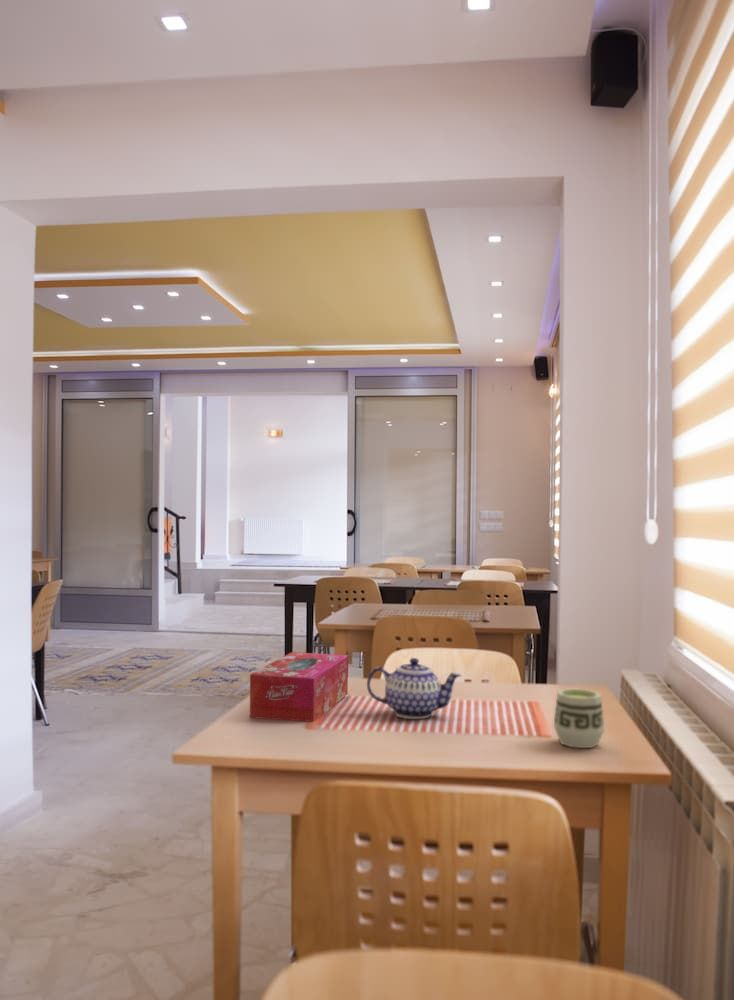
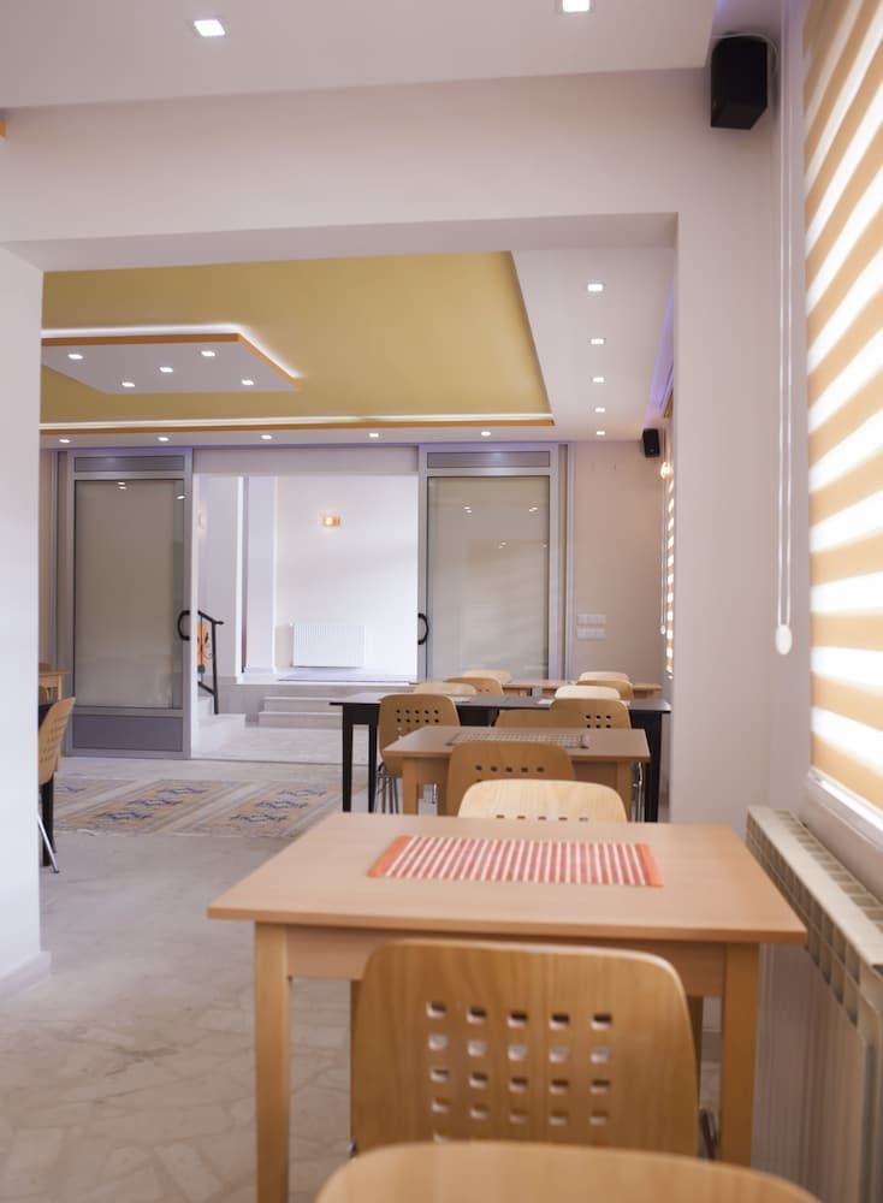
- teapot [366,657,462,720]
- tissue box [249,651,349,723]
- cup [553,688,605,749]
